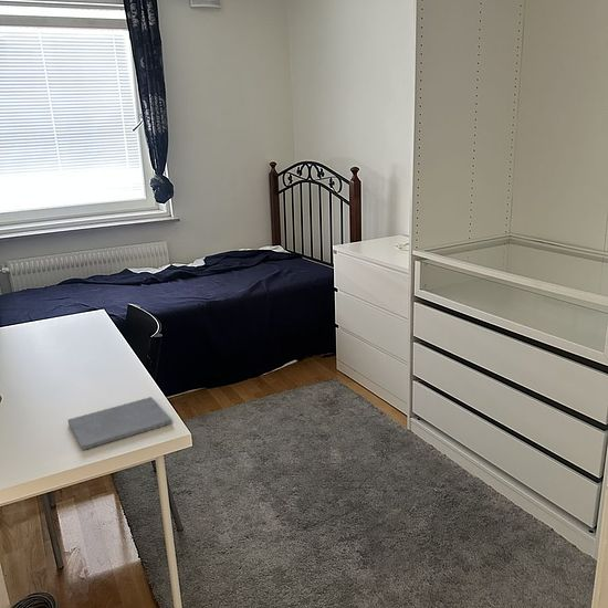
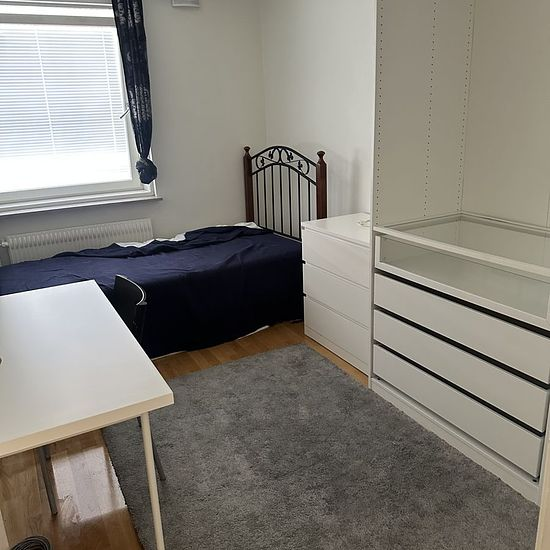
- notepad [66,396,174,451]
